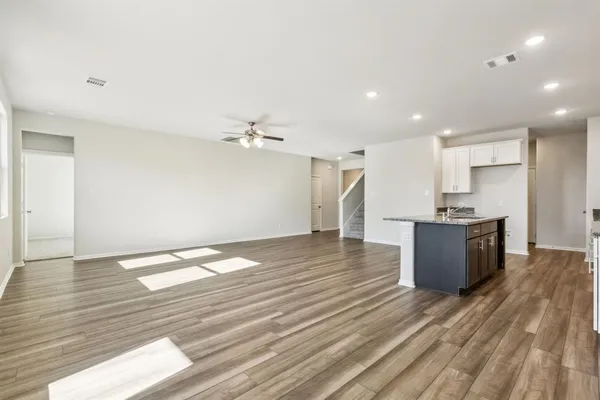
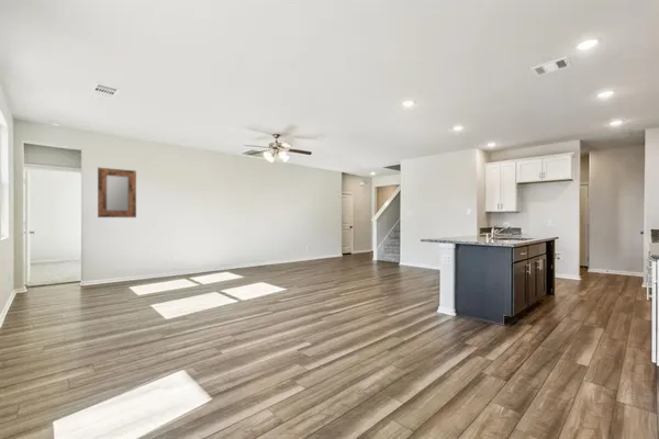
+ home mirror [97,167,137,218]
